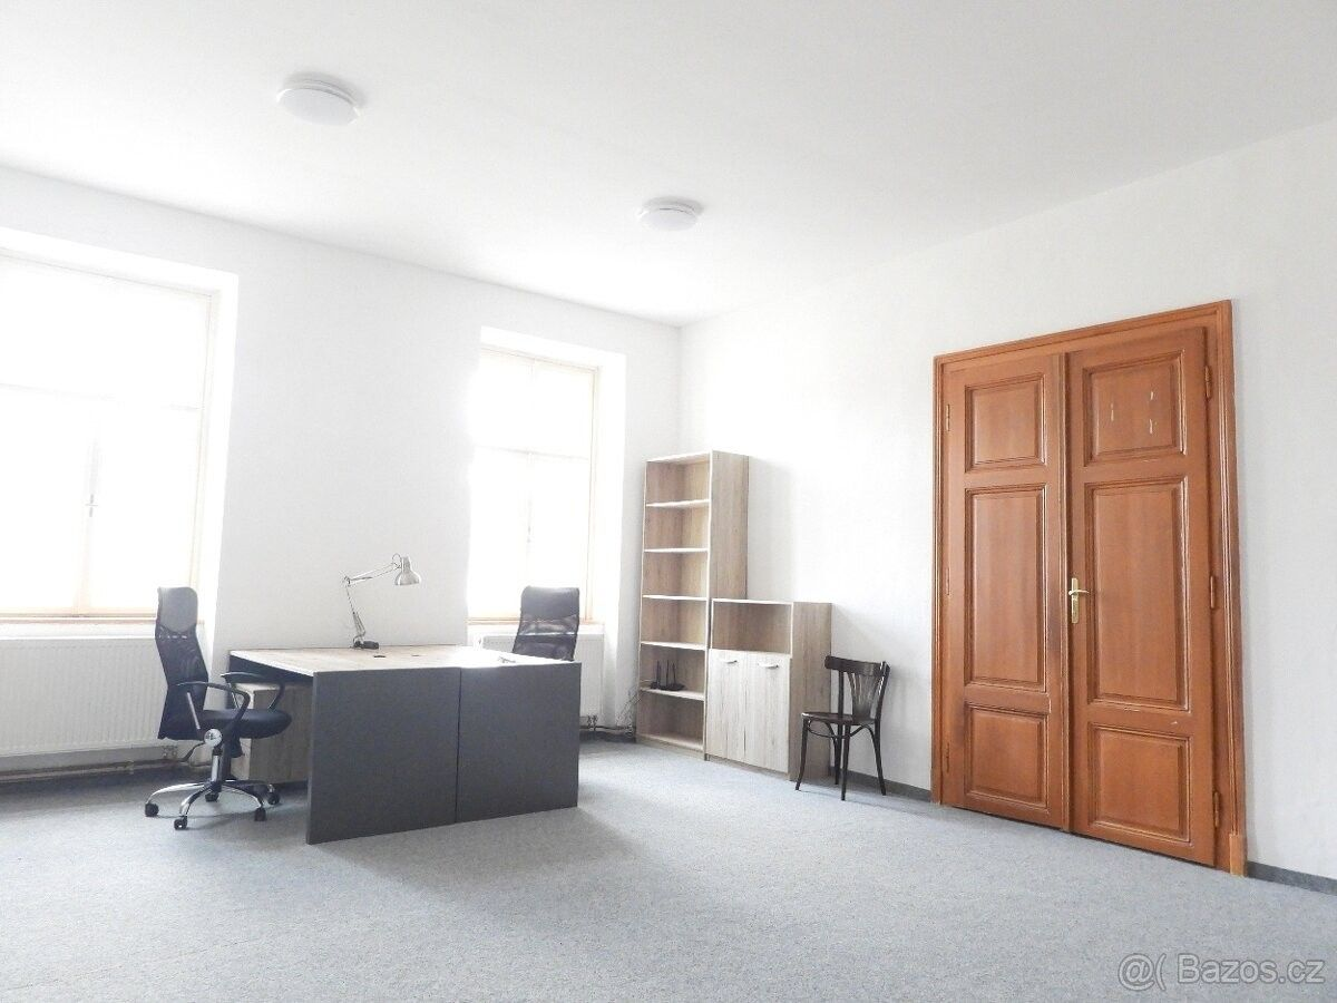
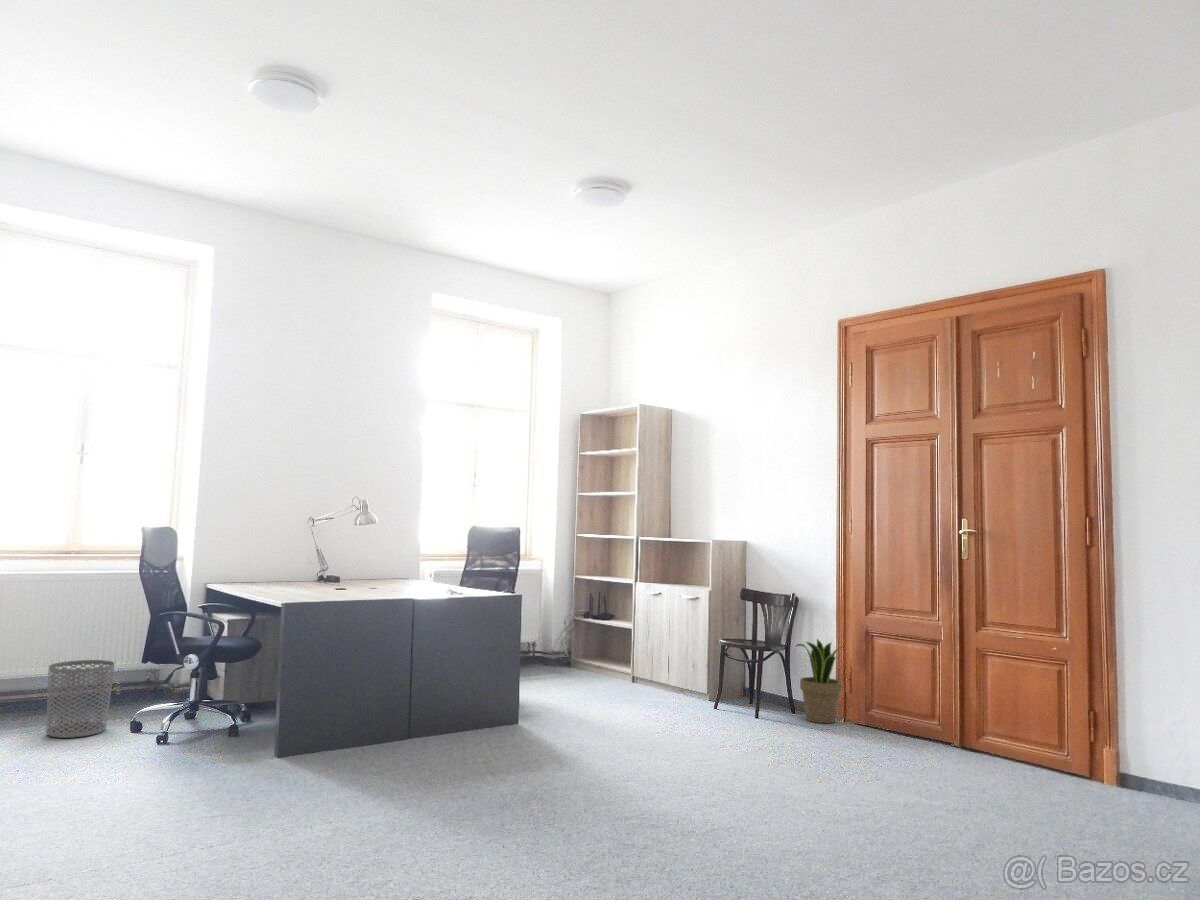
+ waste bin [45,659,116,739]
+ potted plant [795,638,846,724]
